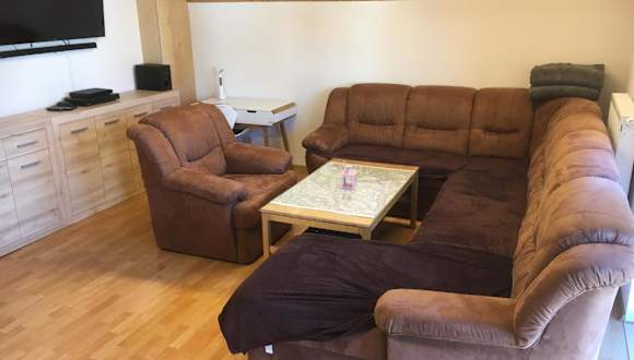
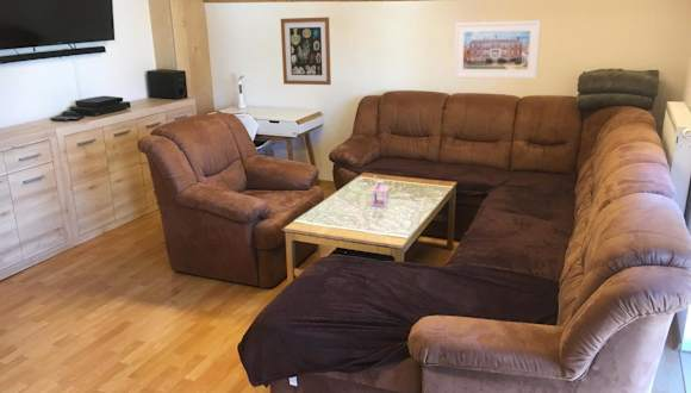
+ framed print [453,19,542,80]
+ wall art [280,15,332,86]
